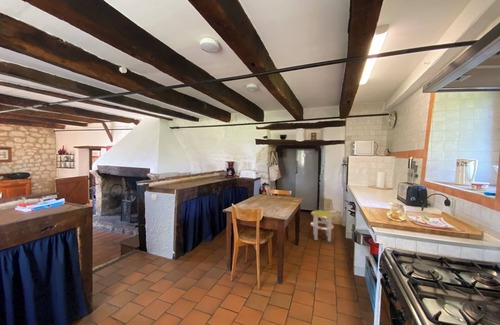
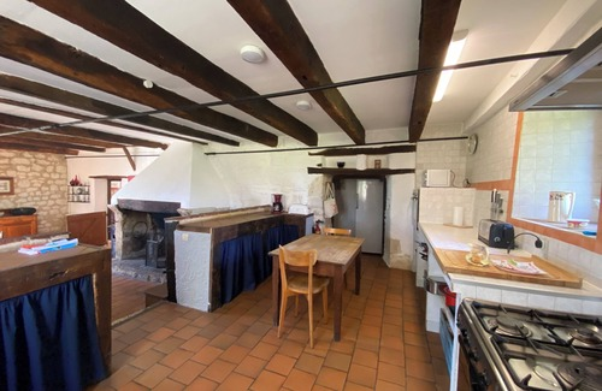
- stool [310,209,335,243]
